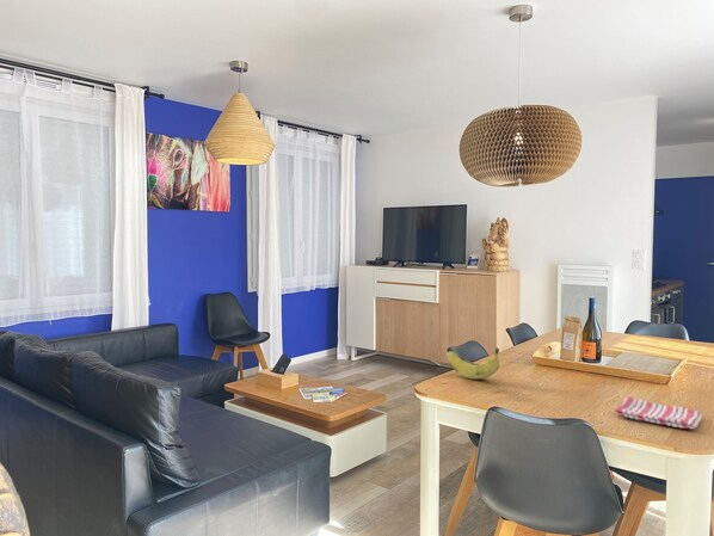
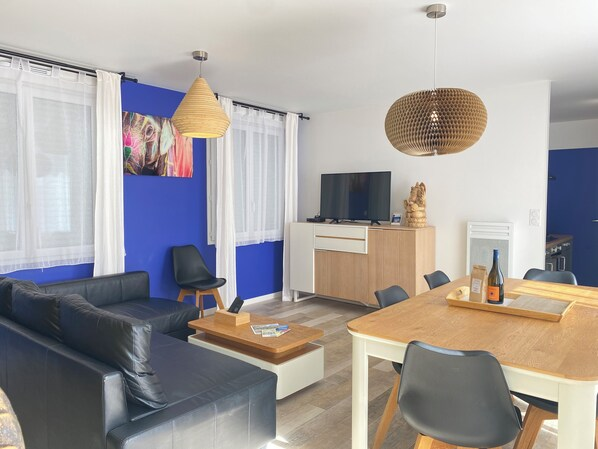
- banana [447,346,500,380]
- dish towel [615,395,703,430]
